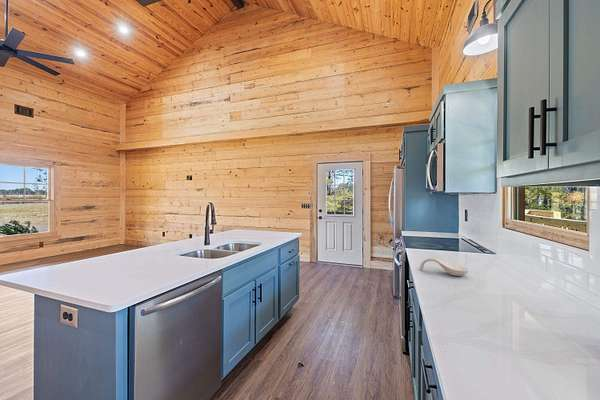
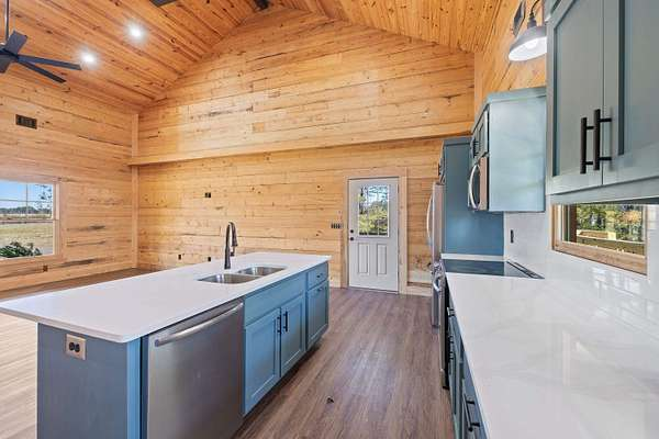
- spoon rest [419,257,470,277]
